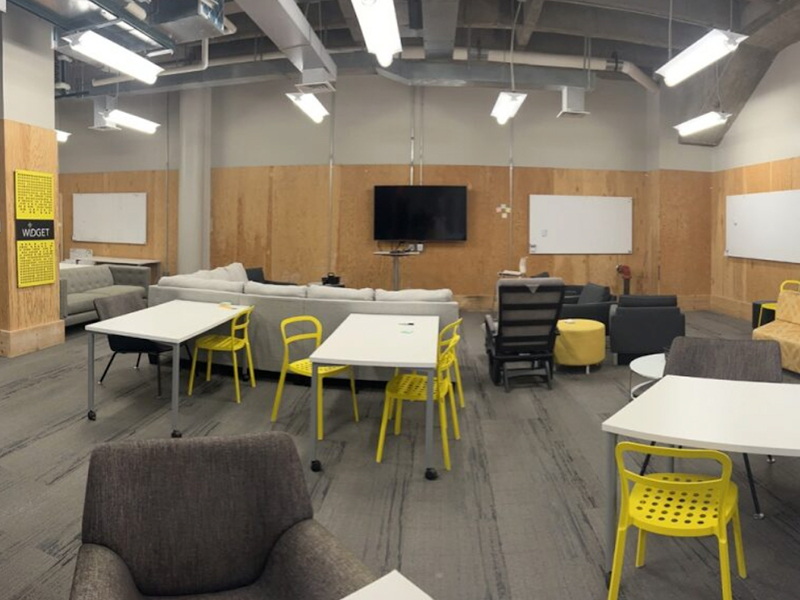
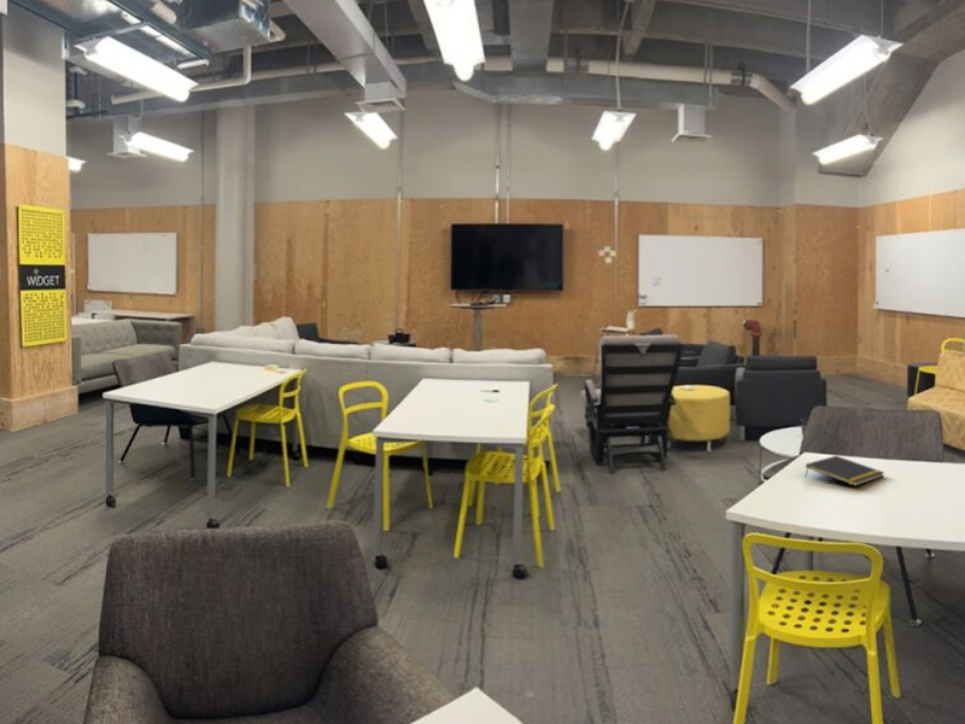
+ notepad [805,455,885,487]
